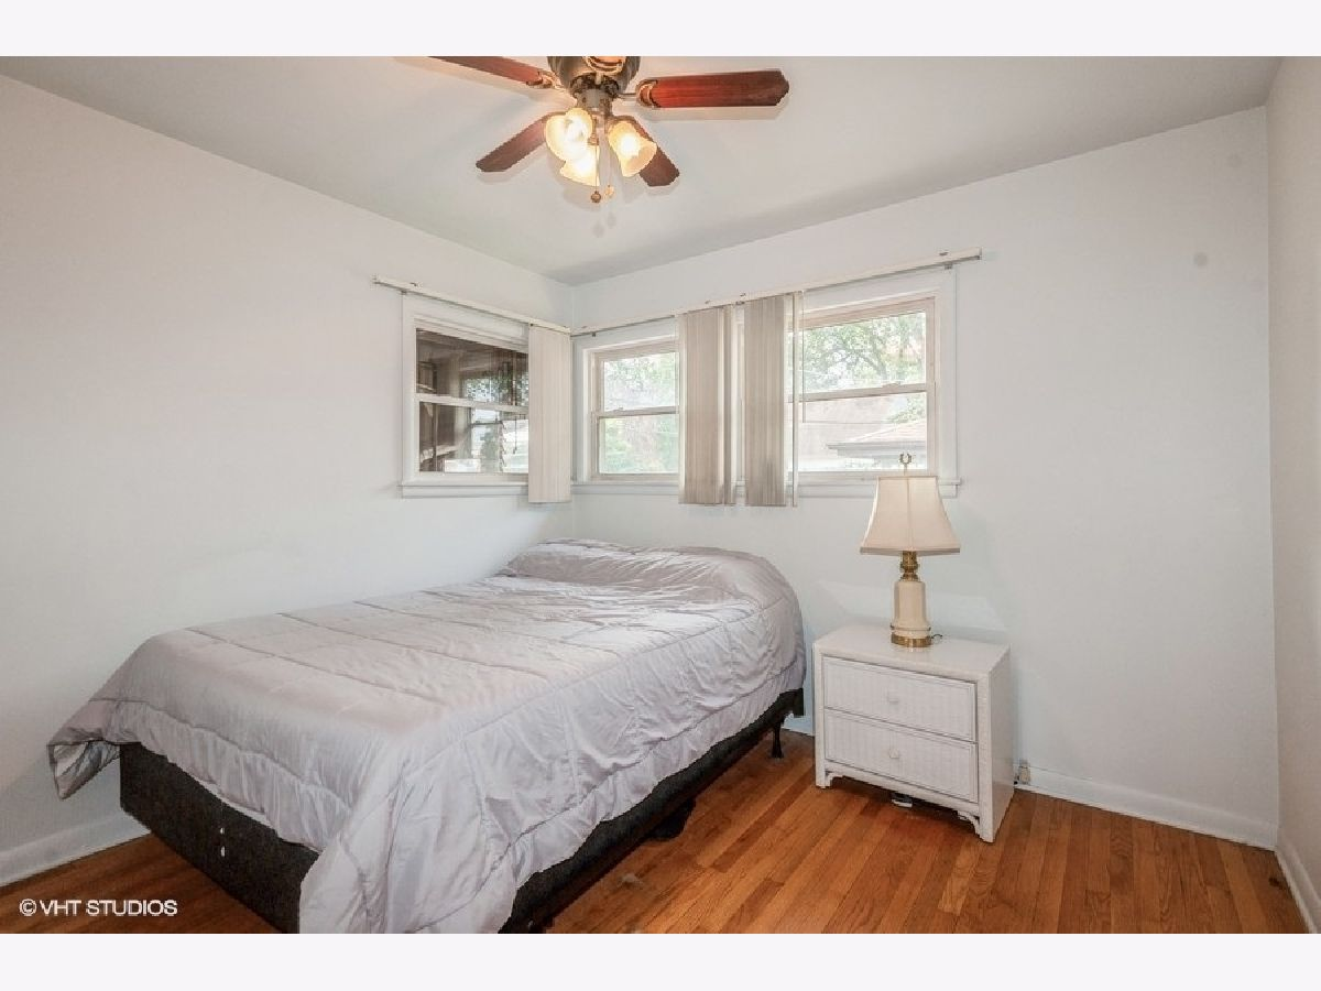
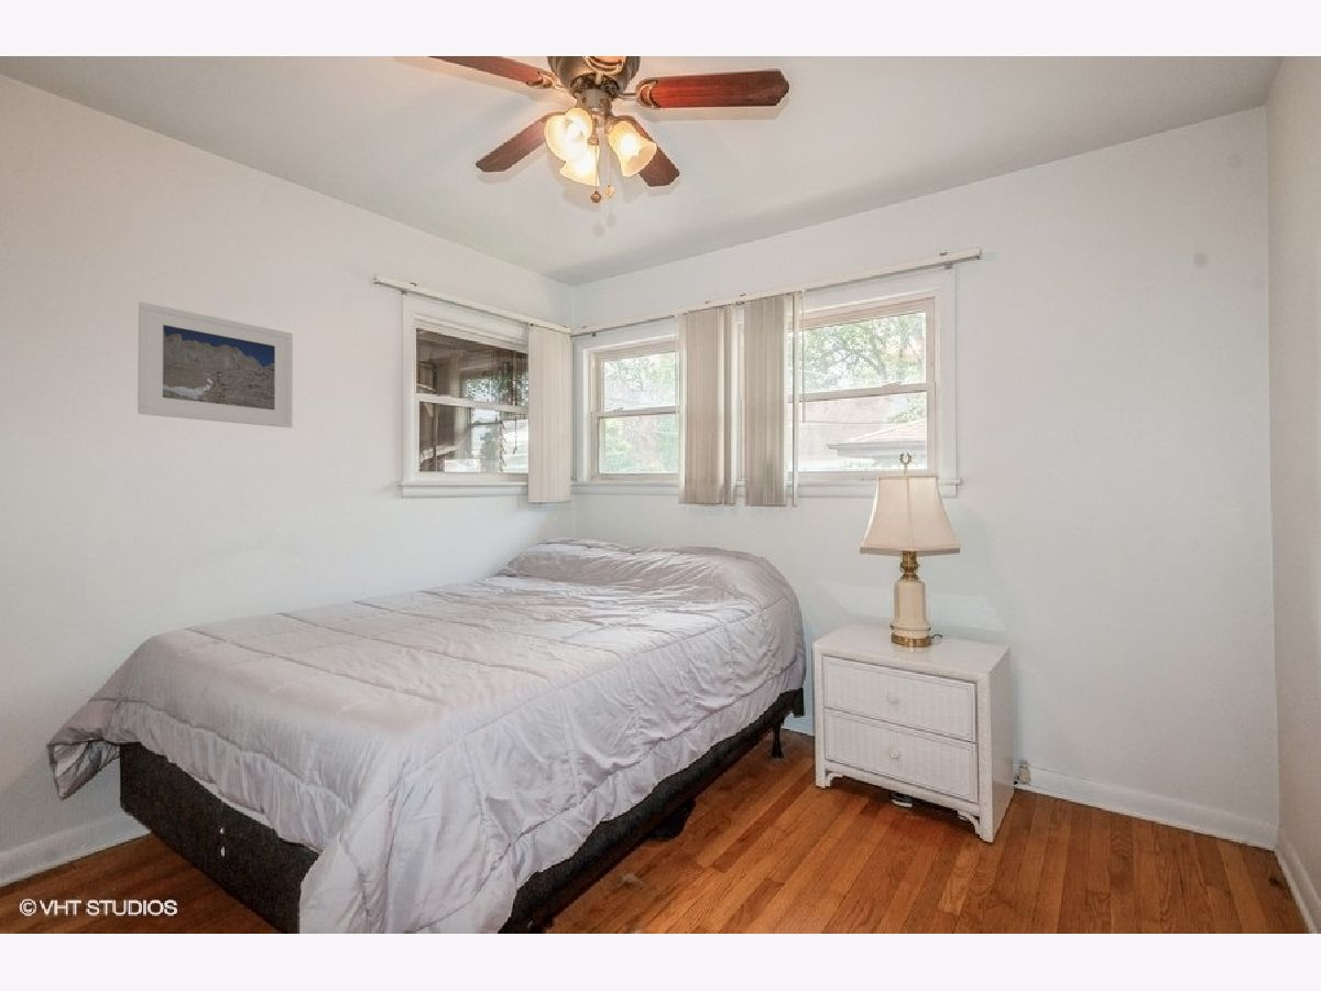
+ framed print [137,301,294,429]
